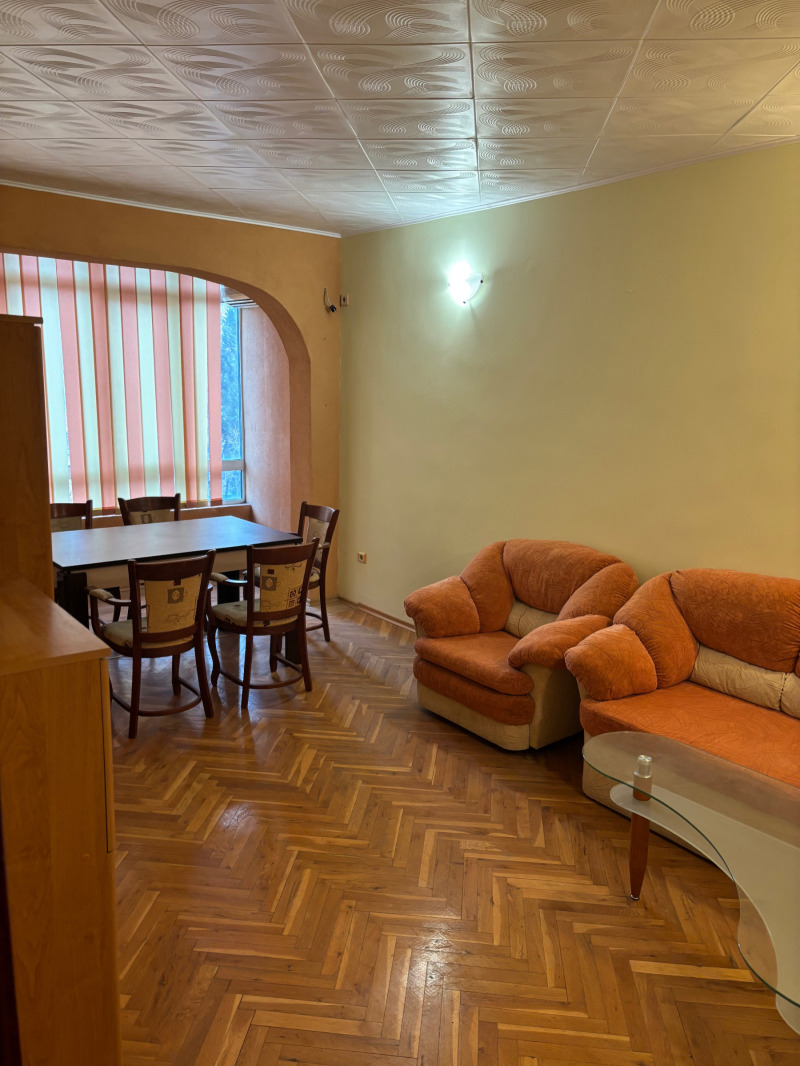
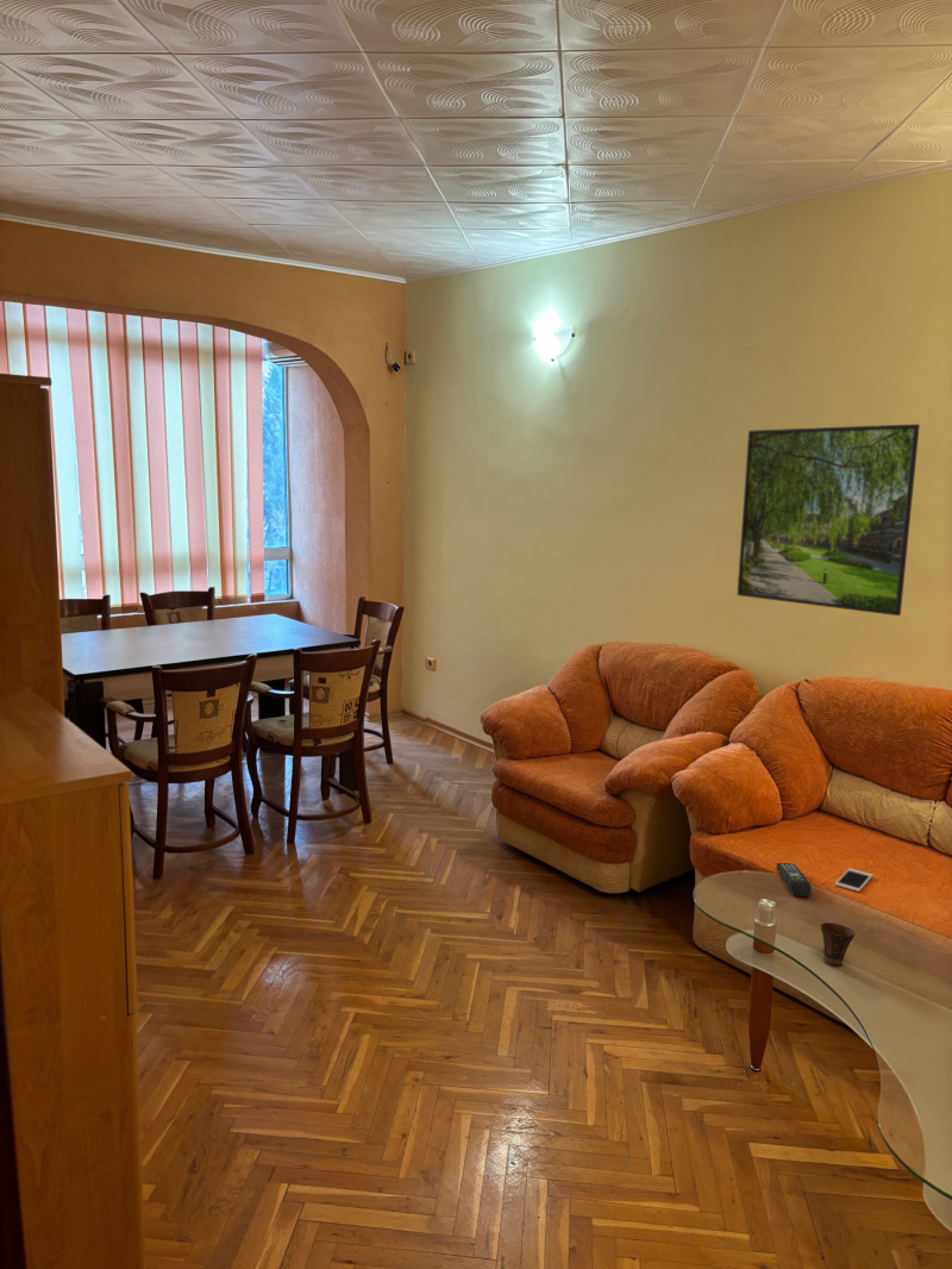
+ remote control [775,862,813,899]
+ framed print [735,423,921,617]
+ cell phone [834,868,873,893]
+ cup [820,921,857,967]
